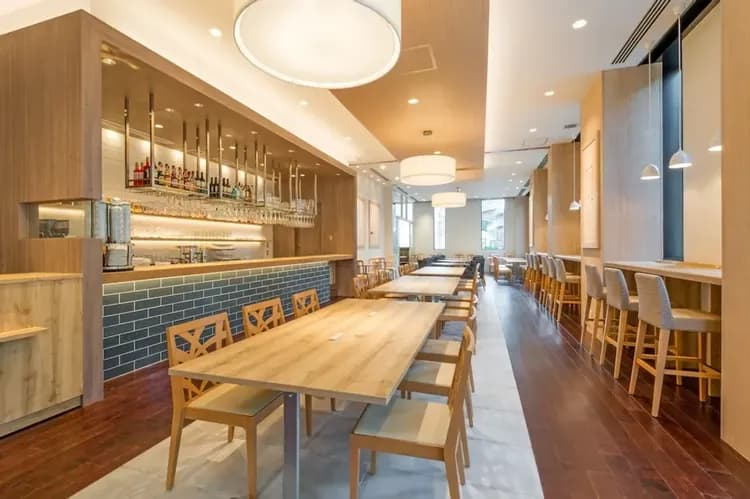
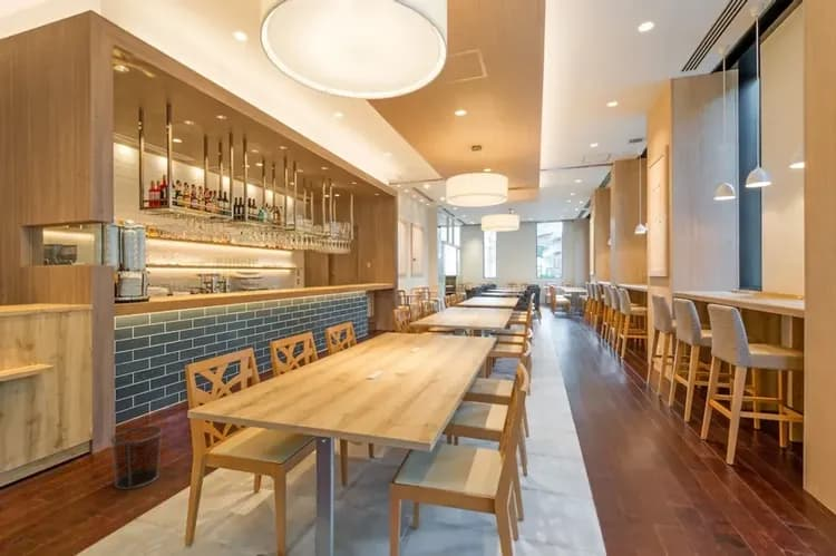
+ waste bin [109,426,164,490]
